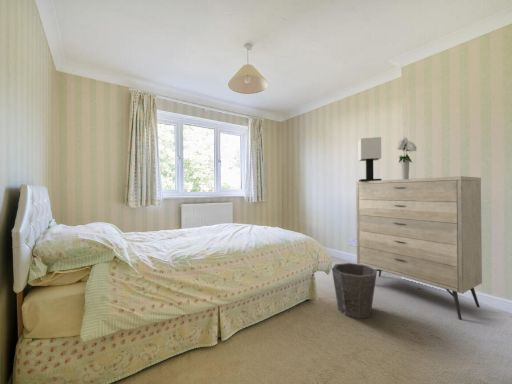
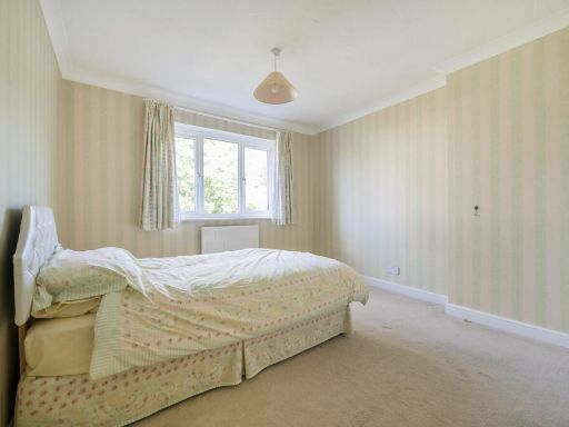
- dresser [355,175,483,320]
- bouquet [396,136,418,179]
- table lamp [358,136,383,182]
- waste bin [331,262,378,319]
